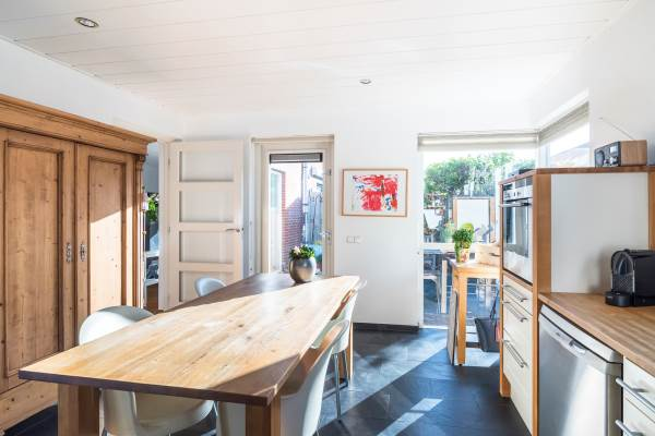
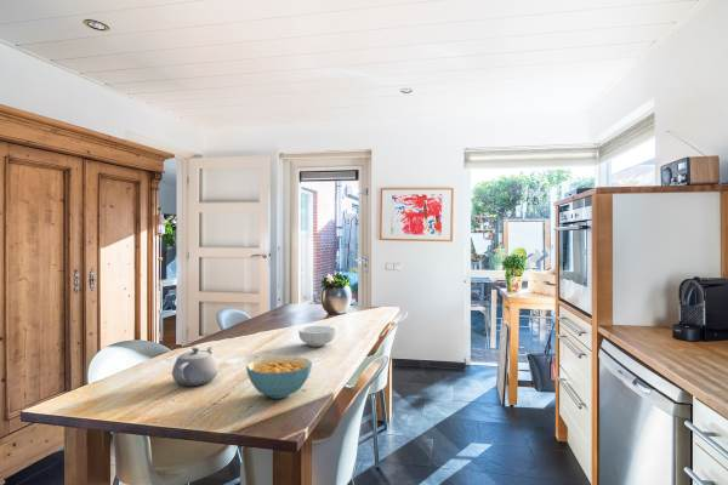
+ cereal bowl [245,354,313,400]
+ cereal bowl [297,325,336,348]
+ teapot [171,344,220,387]
